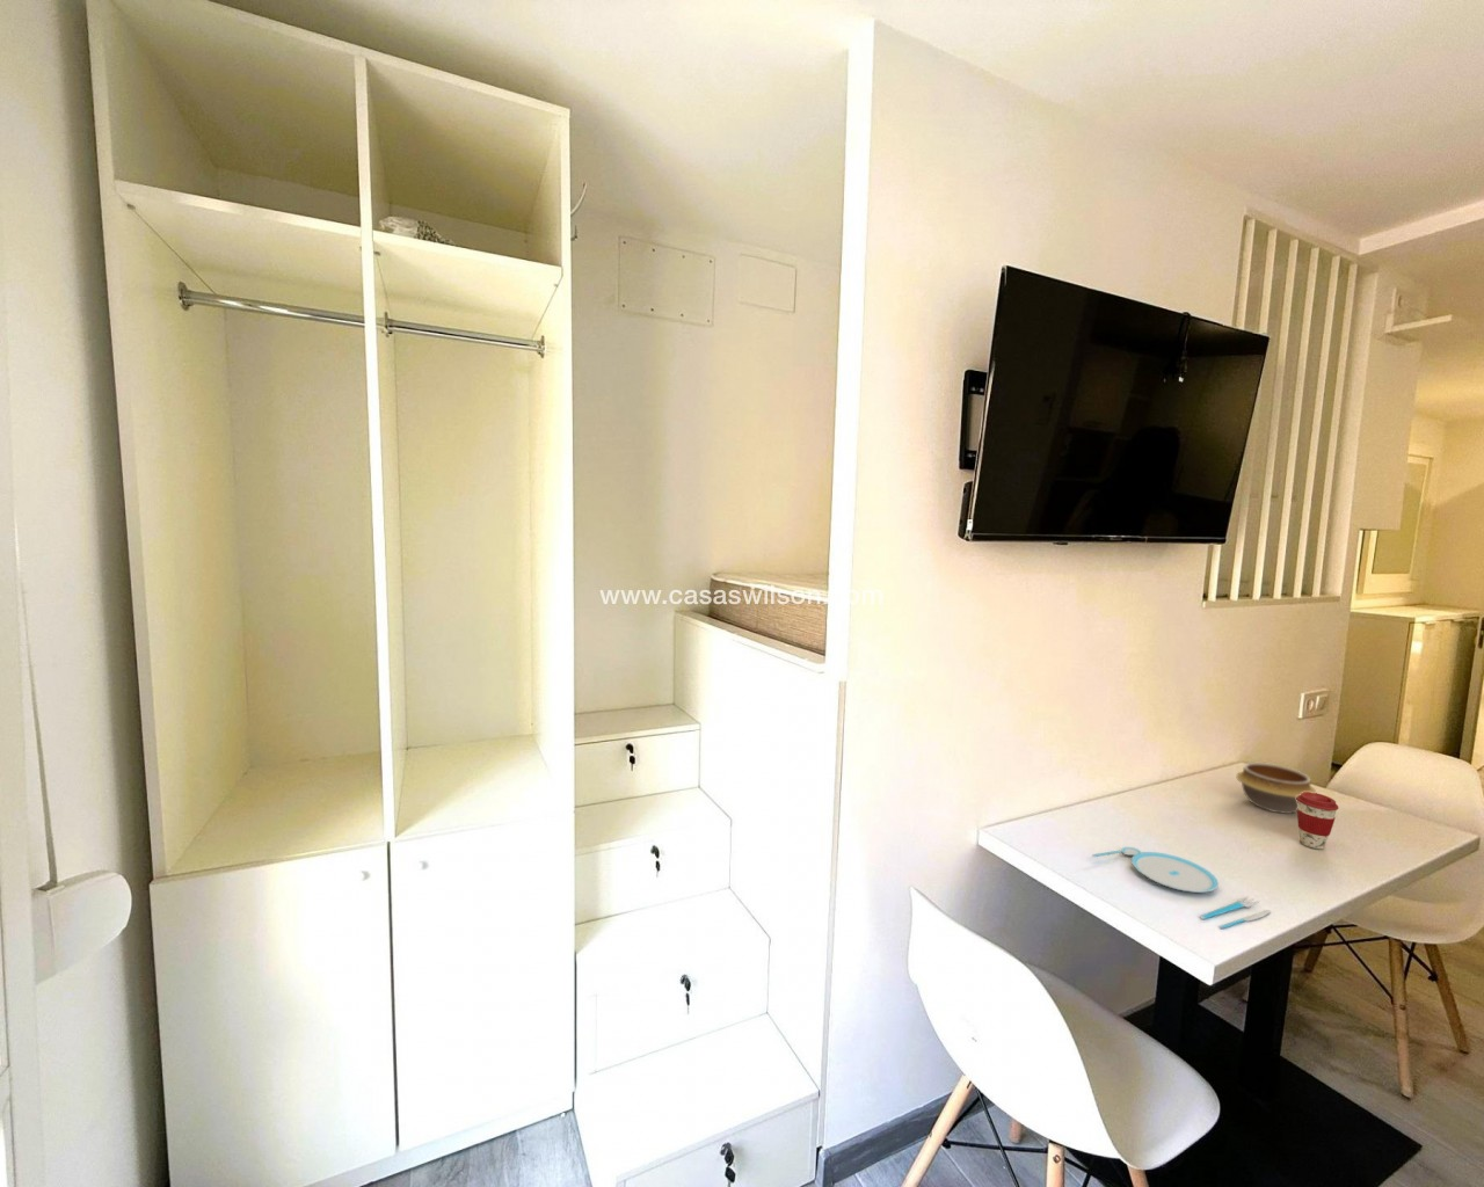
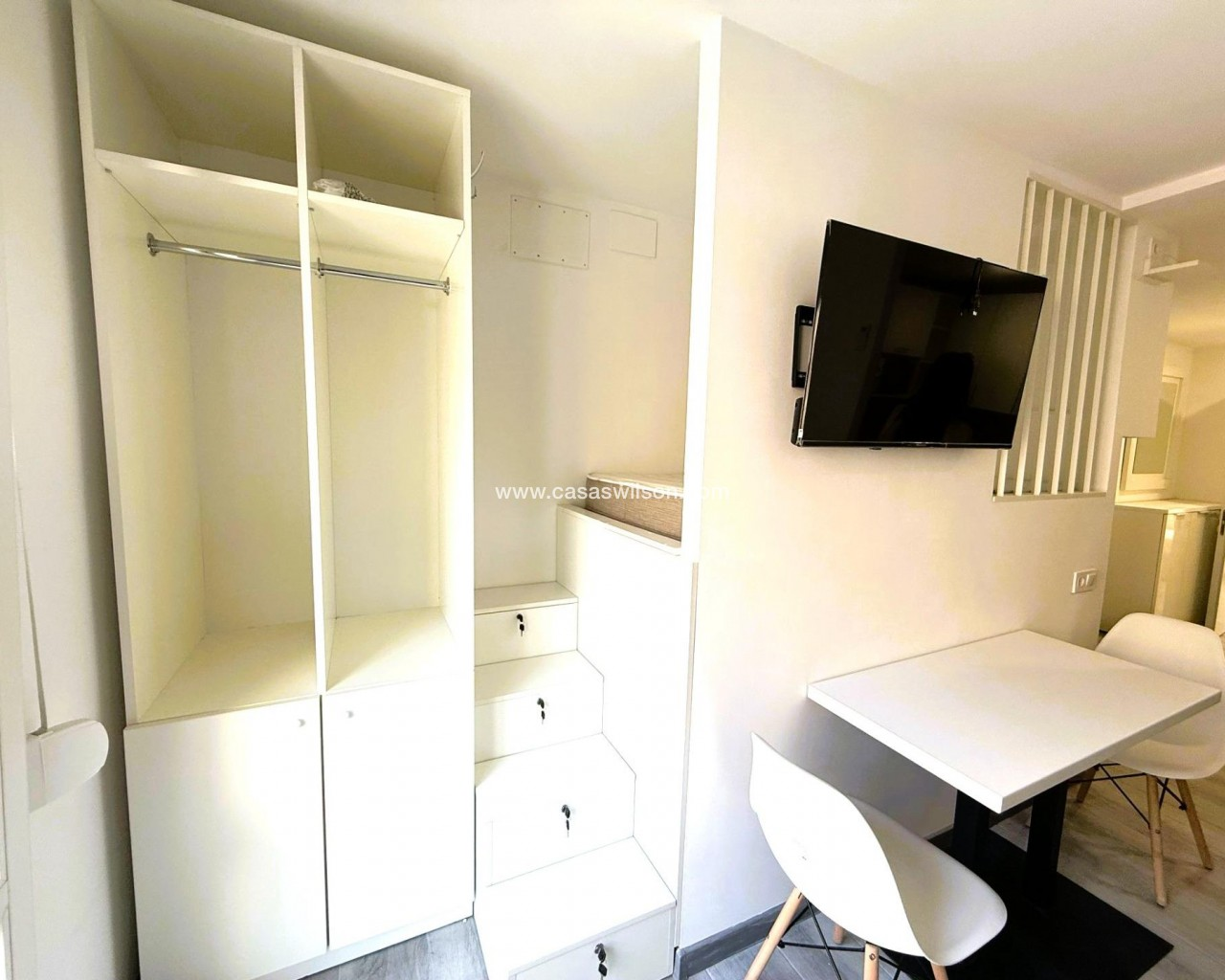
- coffee cup [1296,792,1339,850]
- plate [1091,847,1272,930]
- bowl [1234,762,1318,815]
